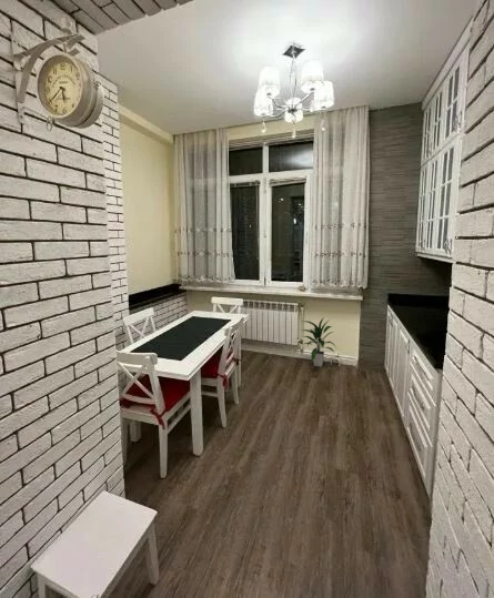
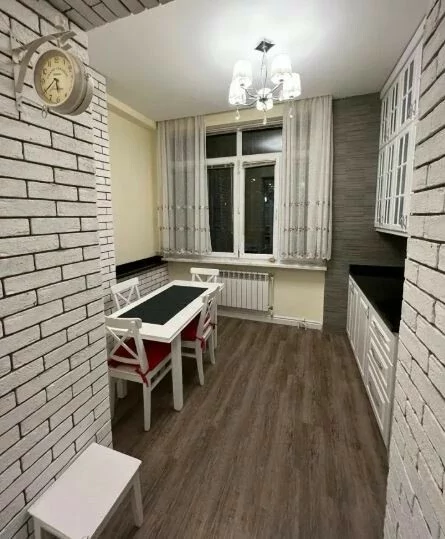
- indoor plant [299,316,337,368]
